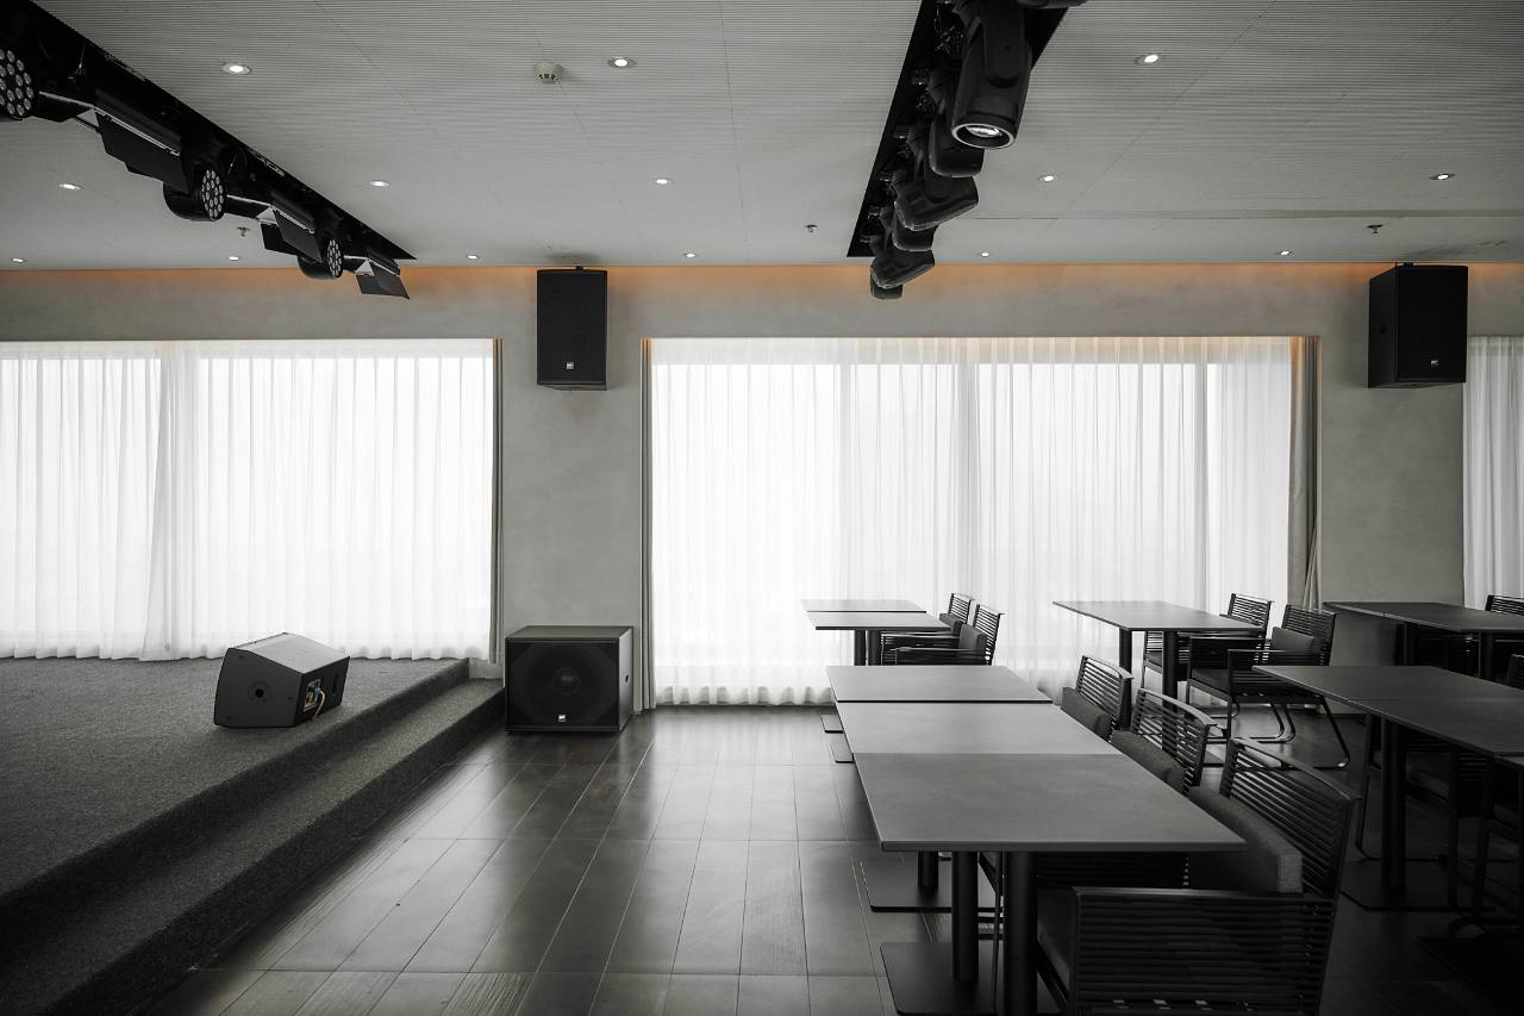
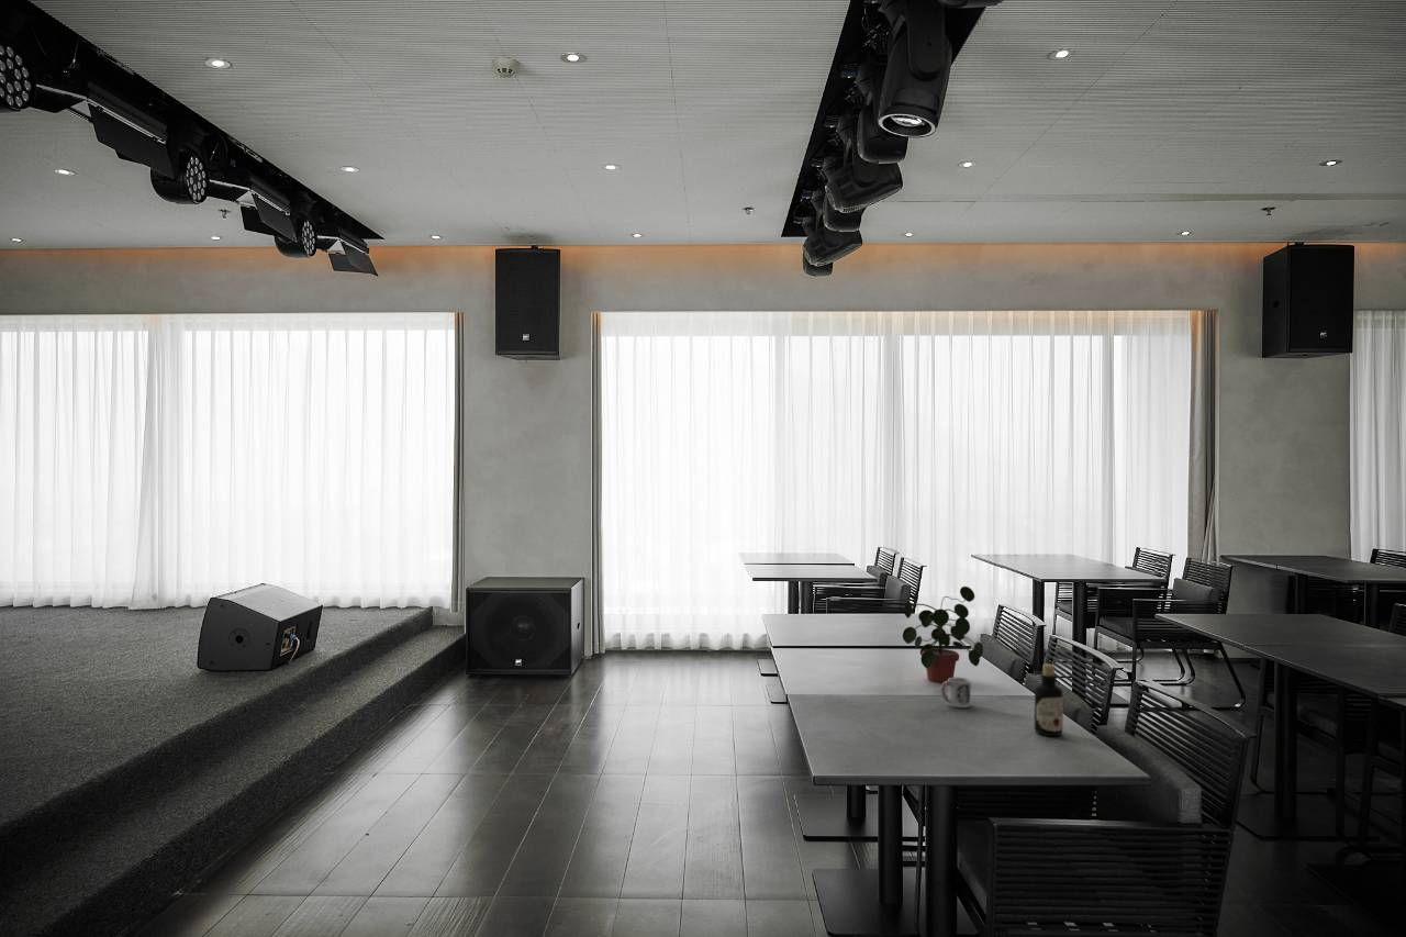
+ bottle [1034,662,1064,737]
+ cup [939,677,972,709]
+ potted plant [902,585,984,683]
